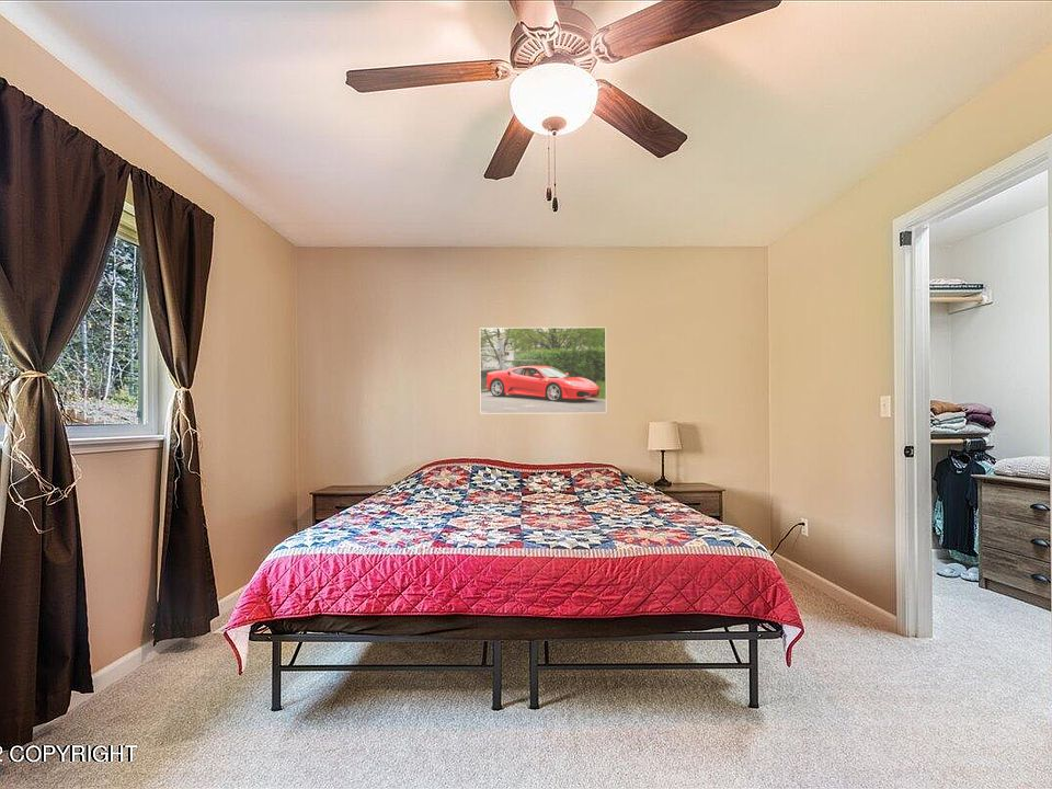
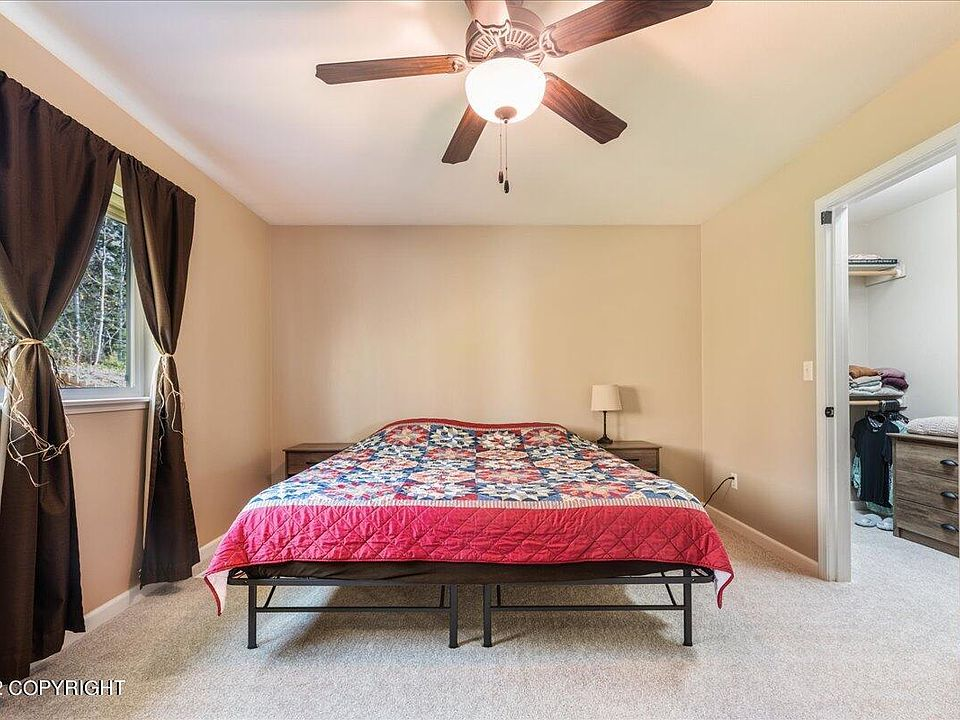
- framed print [479,327,607,415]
